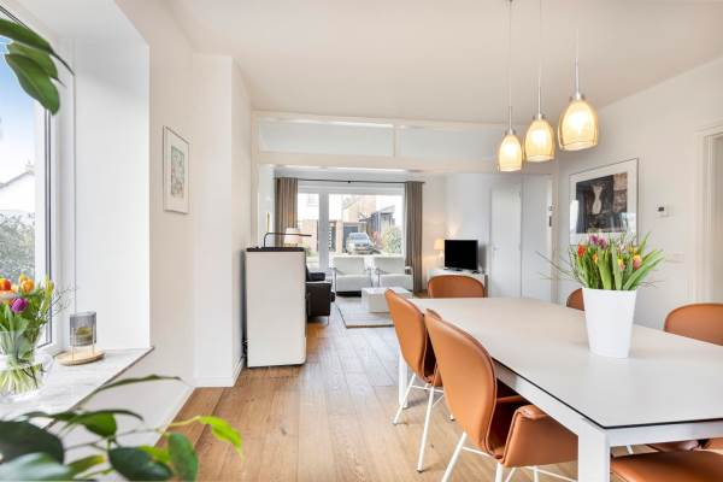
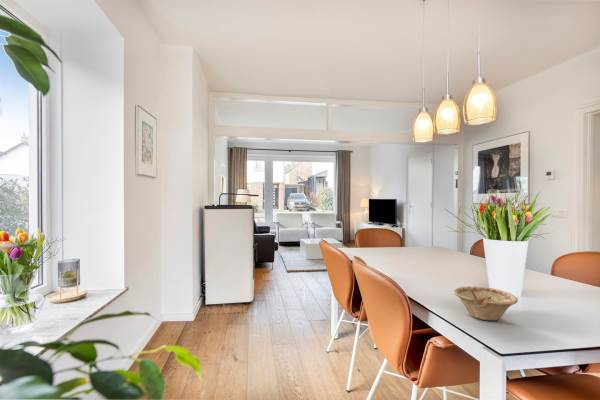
+ dish [452,285,519,321]
